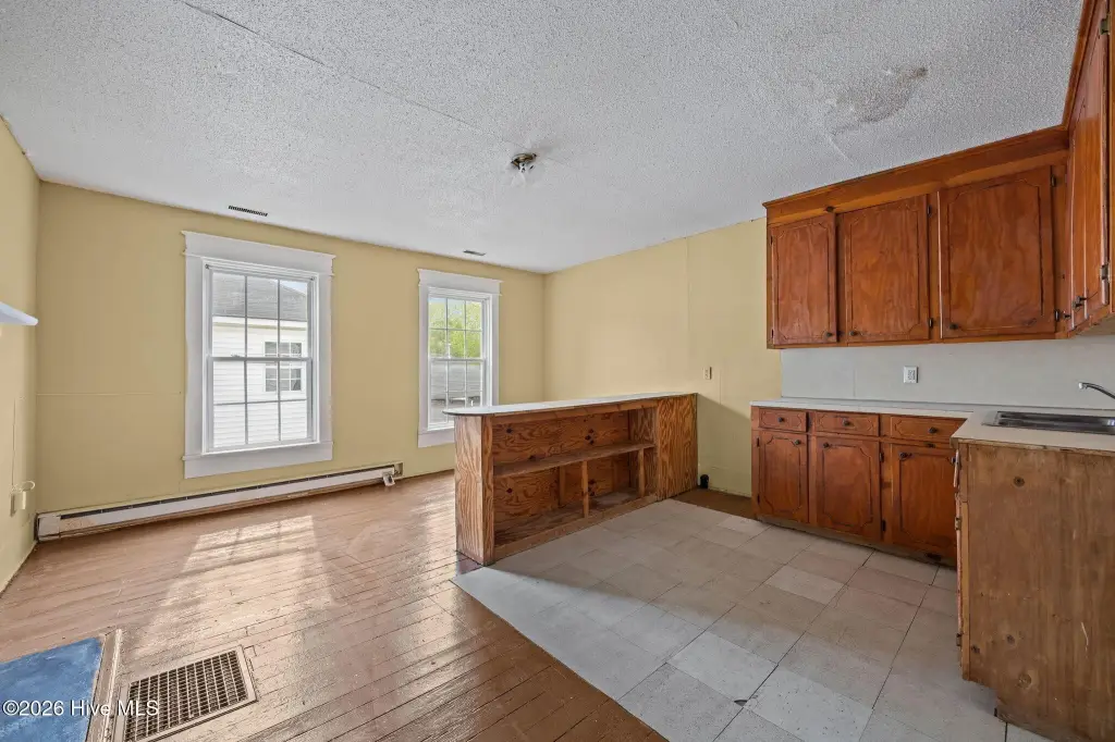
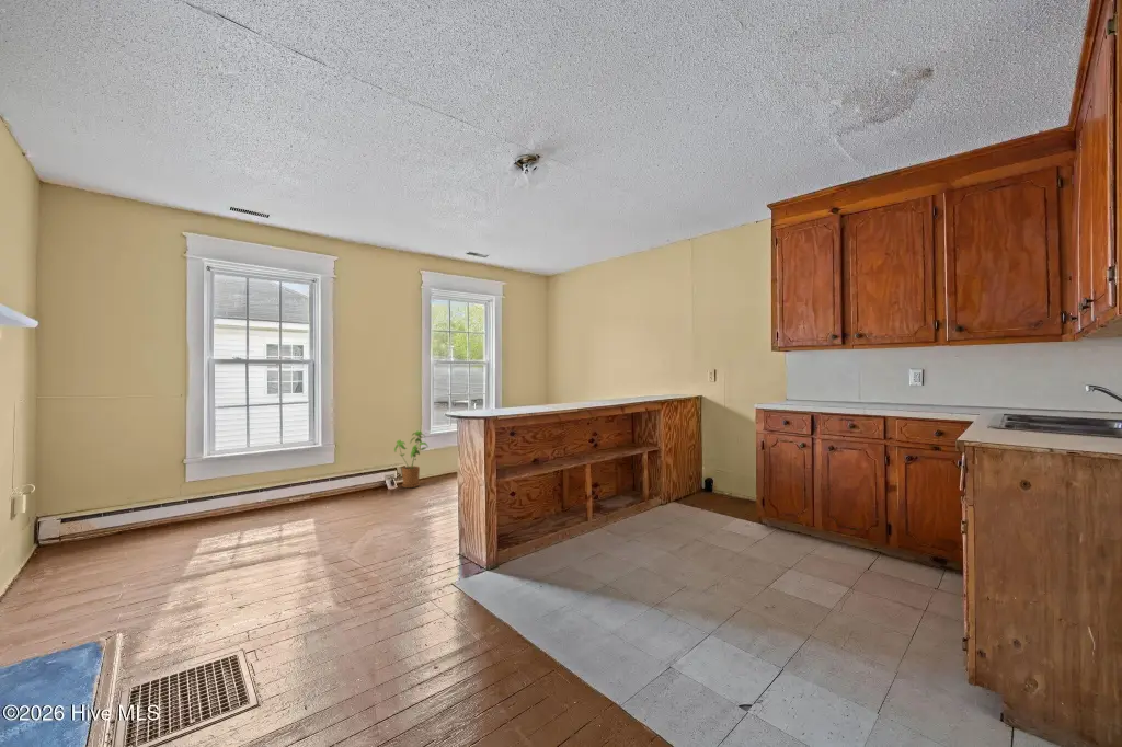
+ house plant [393,429,430,489]
